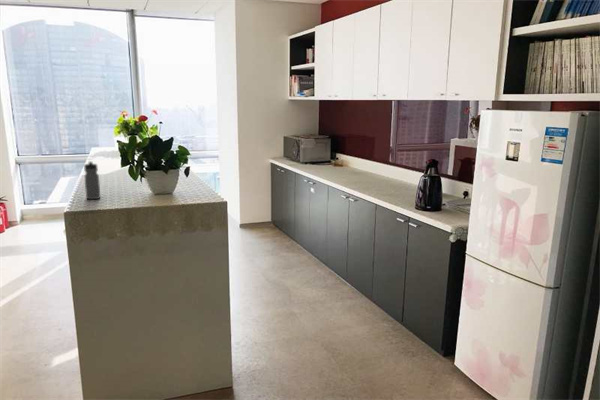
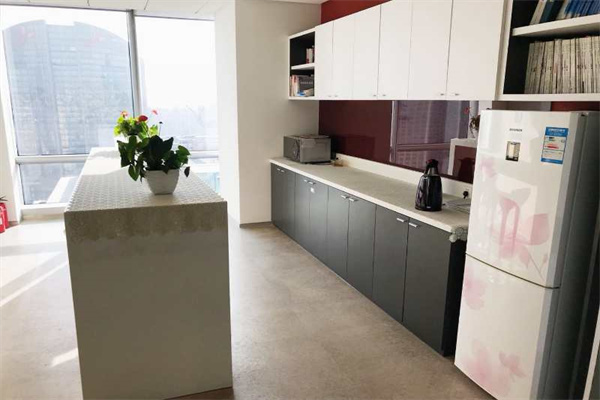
- water bottle [83,160,101,200]
